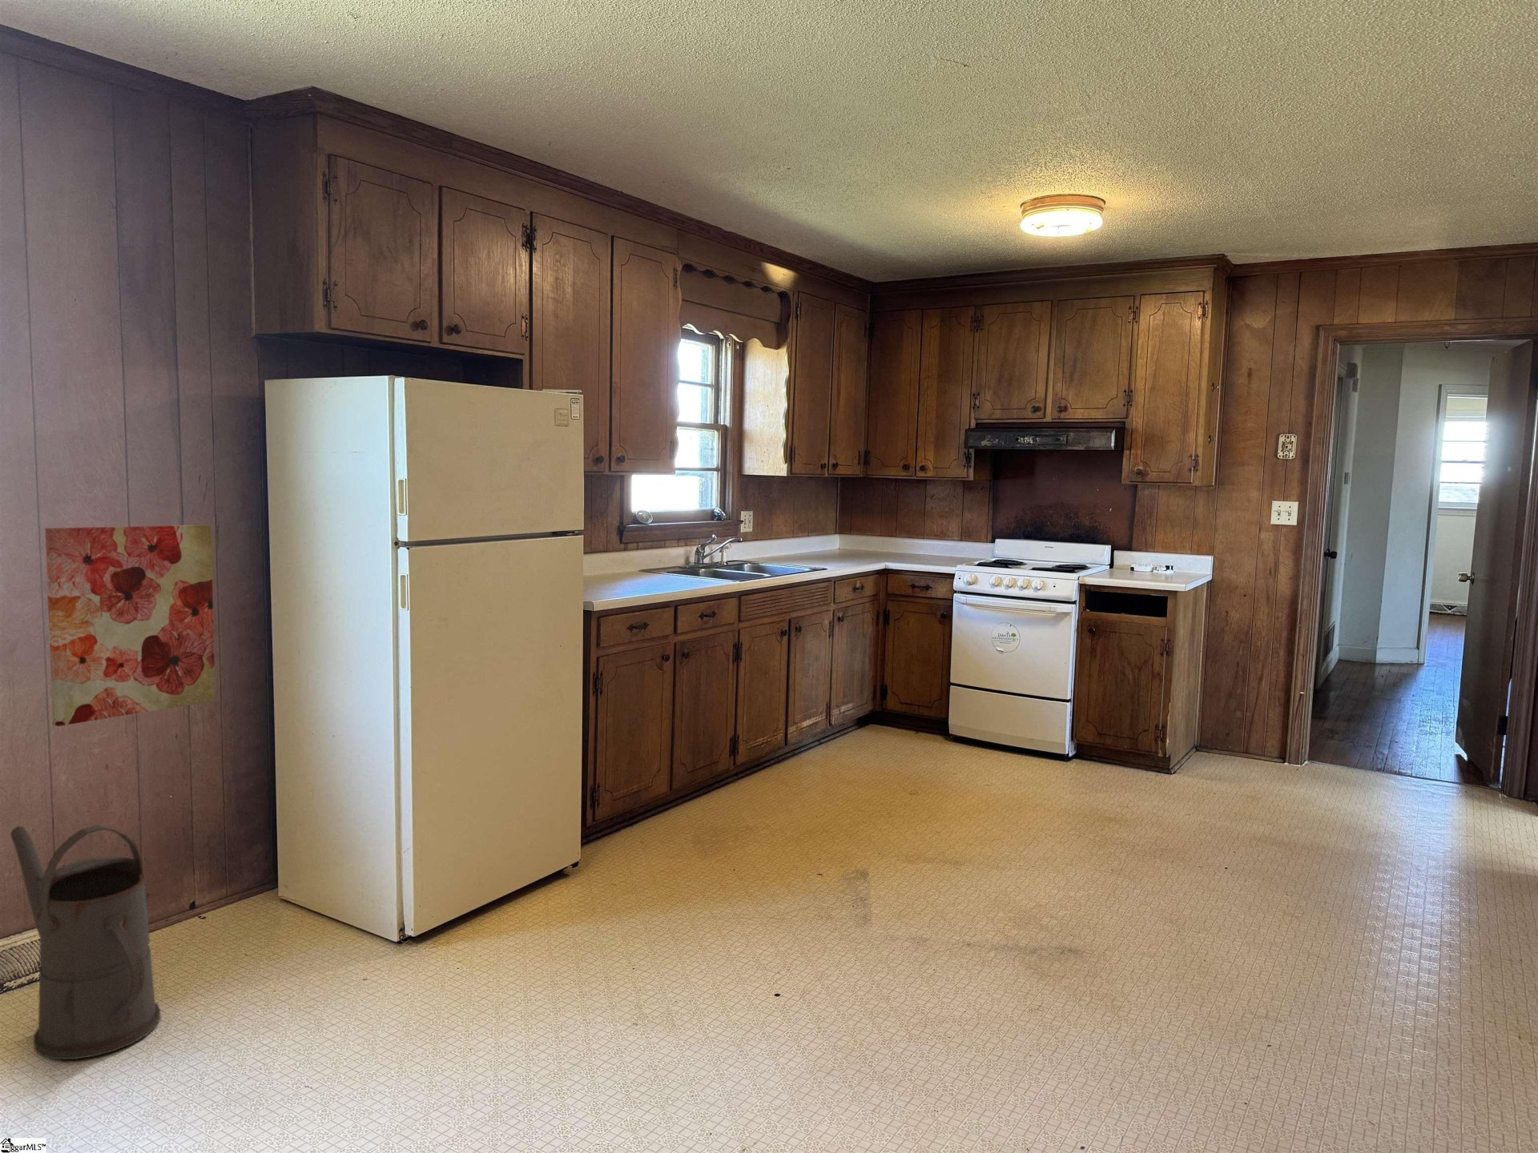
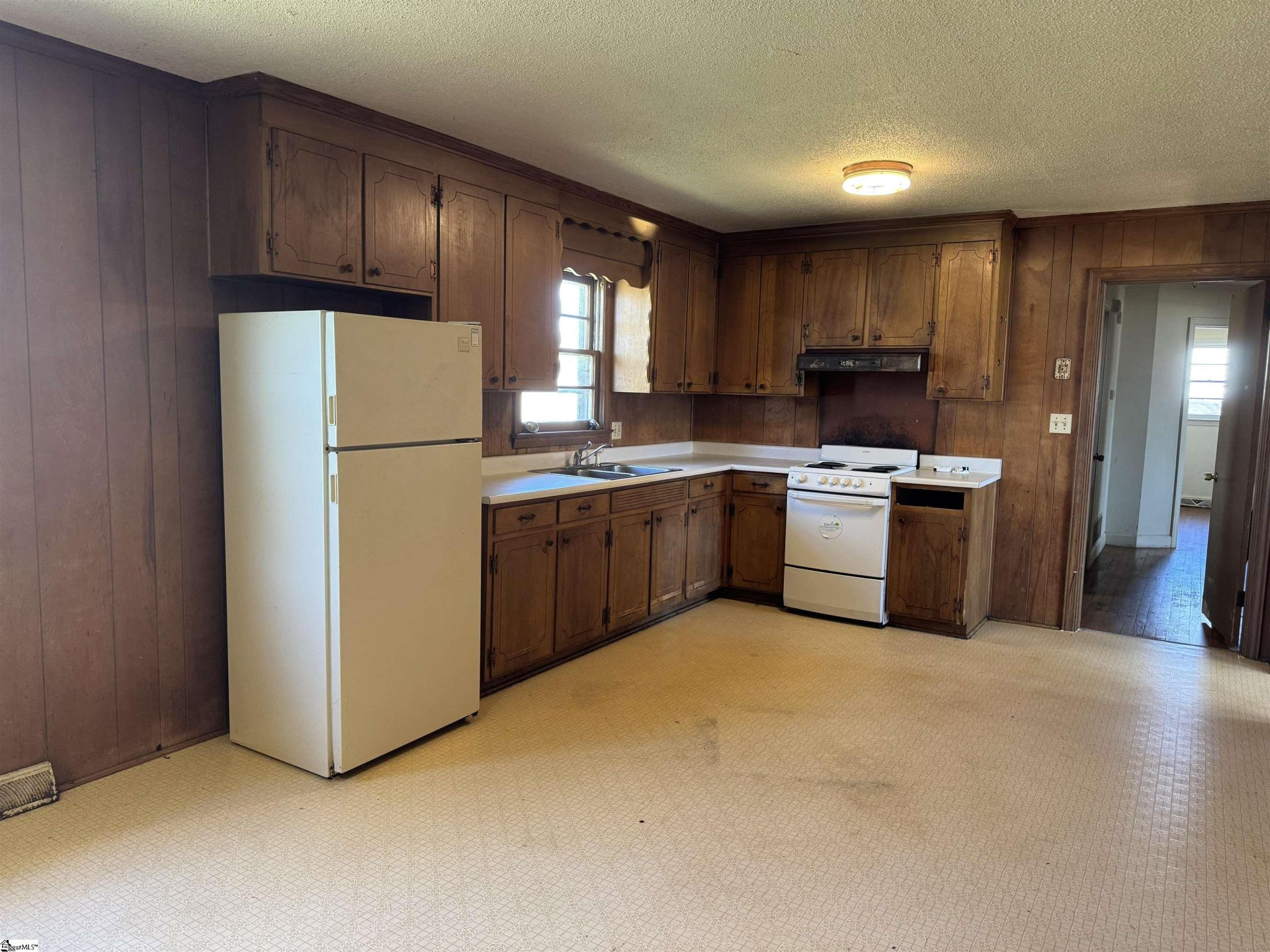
- wall art [44,524,217,727]
- watering can [10,824,162,1060]
